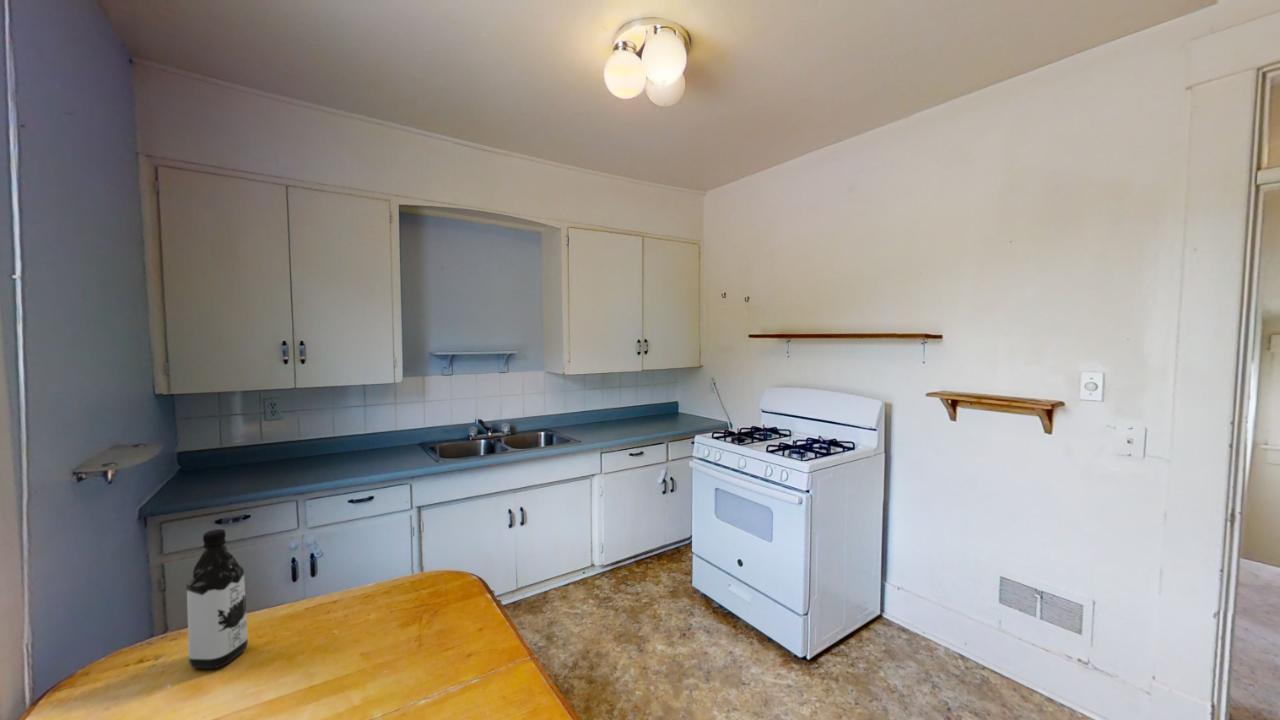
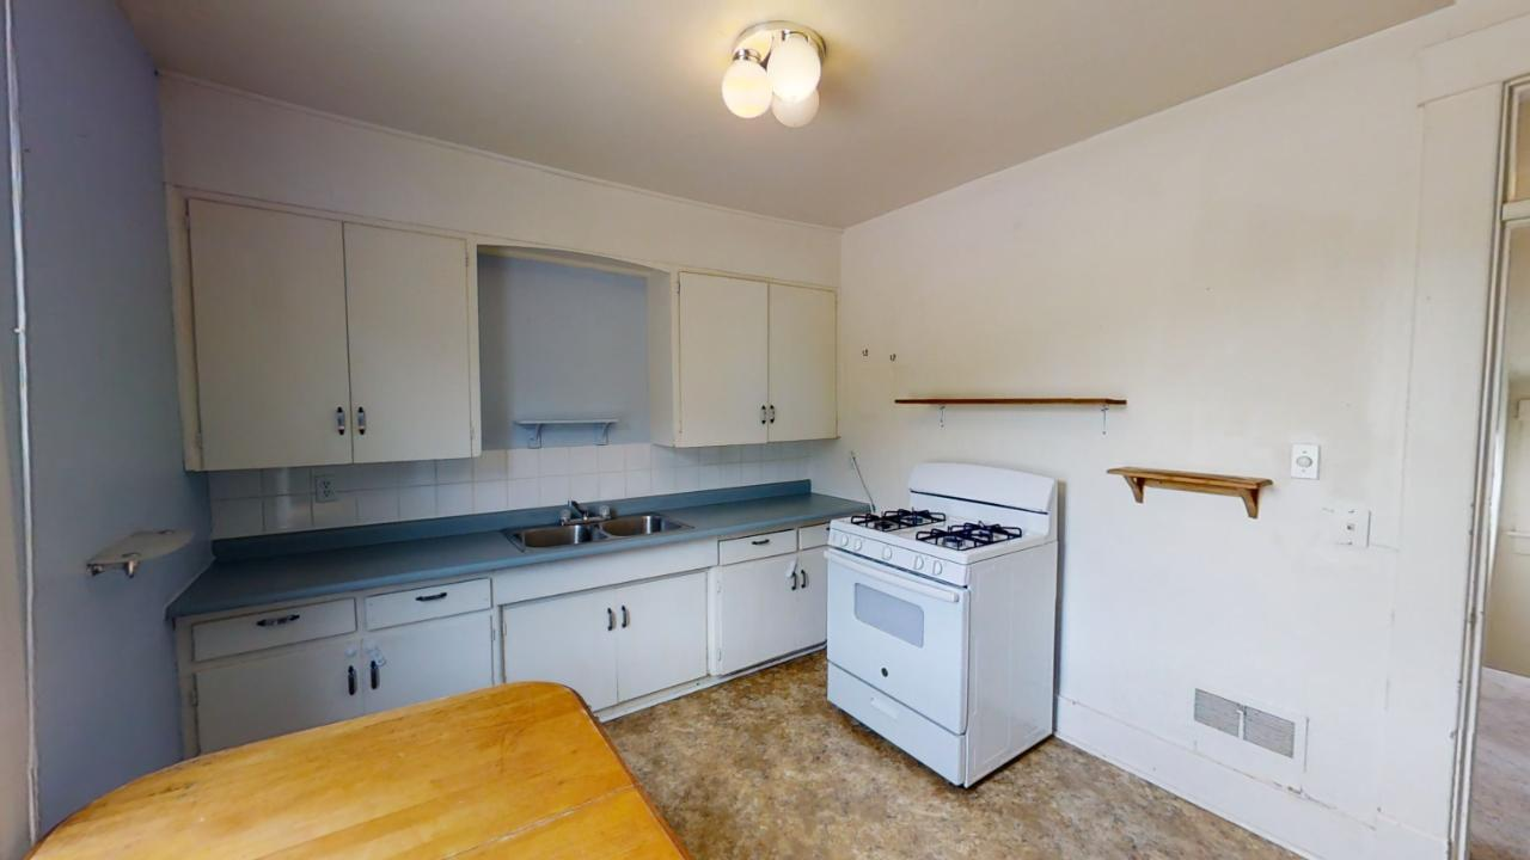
- water bottle [185,528,249,669]
